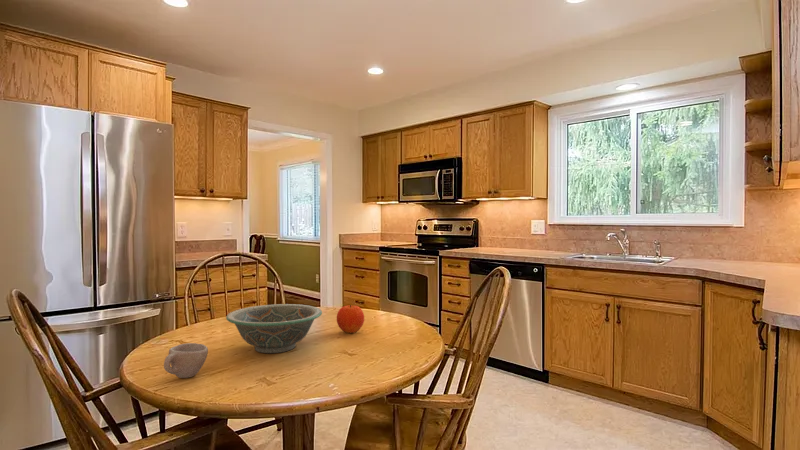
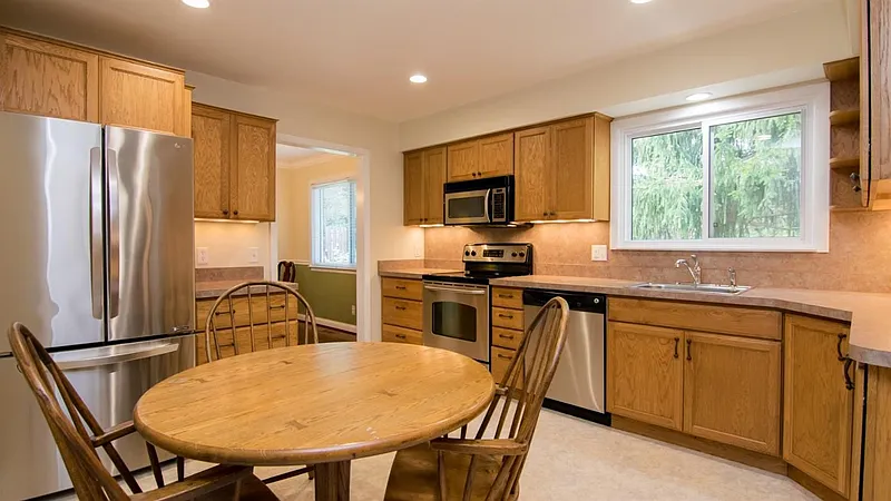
- decorative bowl [225,303,323,354]
- cup [163,342,209,379]
- fruit [336,304,365,334]
